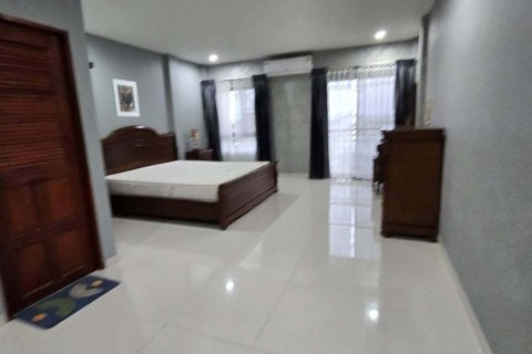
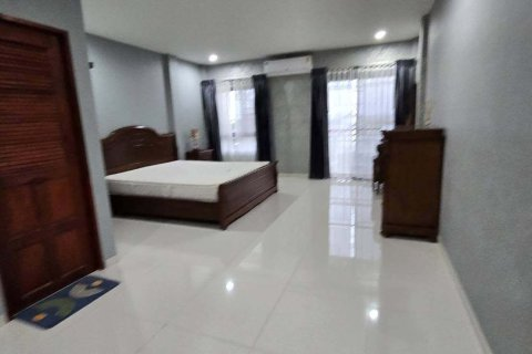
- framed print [111,77,141,118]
